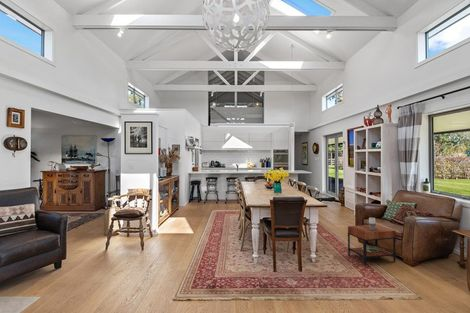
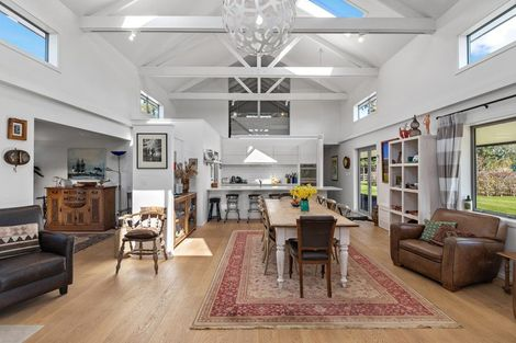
- side table [347,216,397,266]
